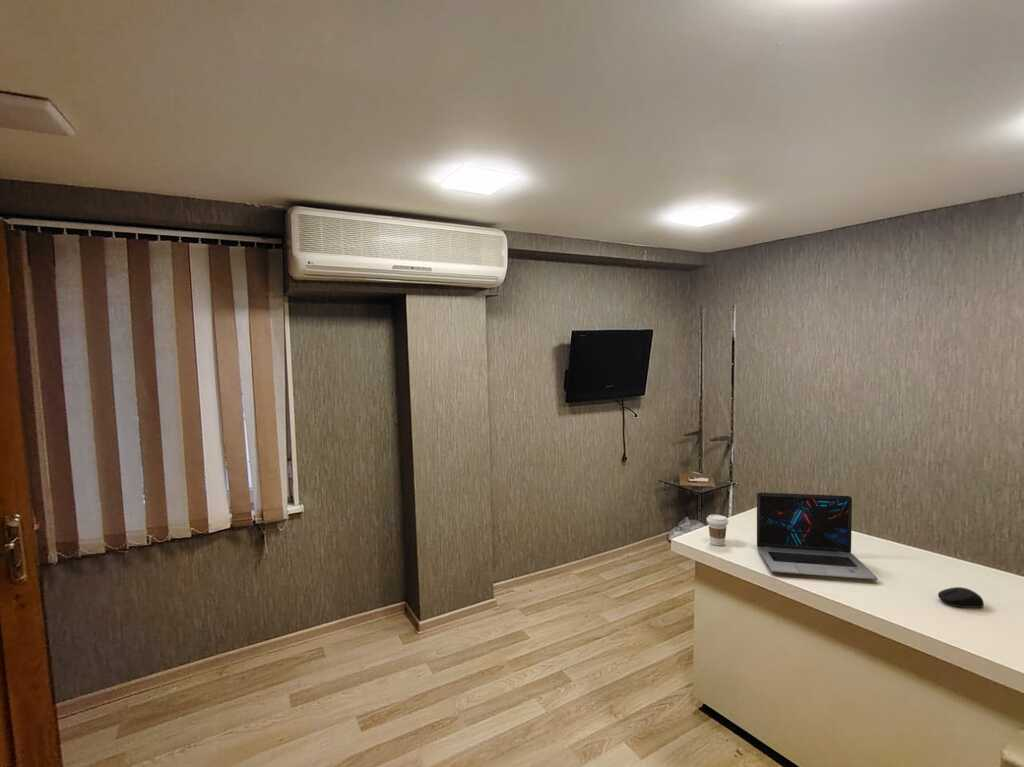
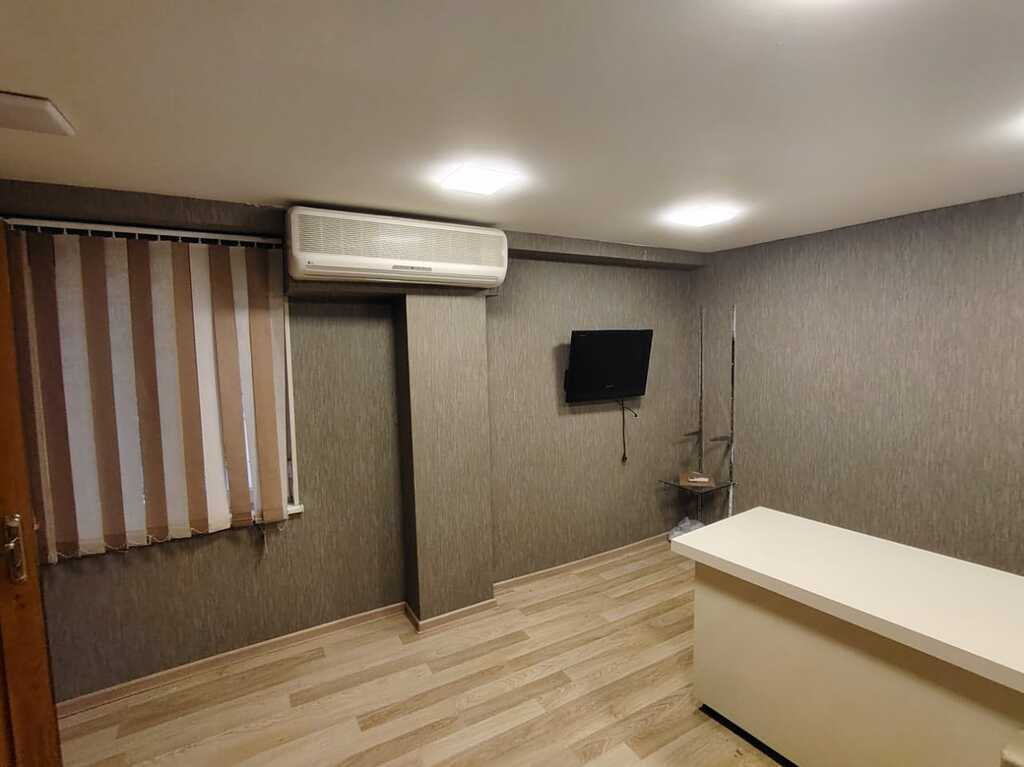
- laptop [756,491,878,581]
- coffee cup [706,514,729,547]
- computer mouse [937,586,985,609]
